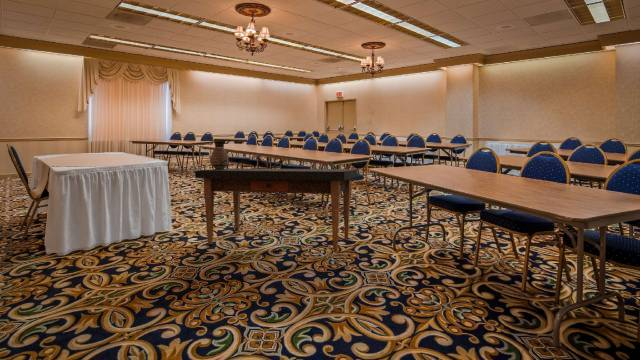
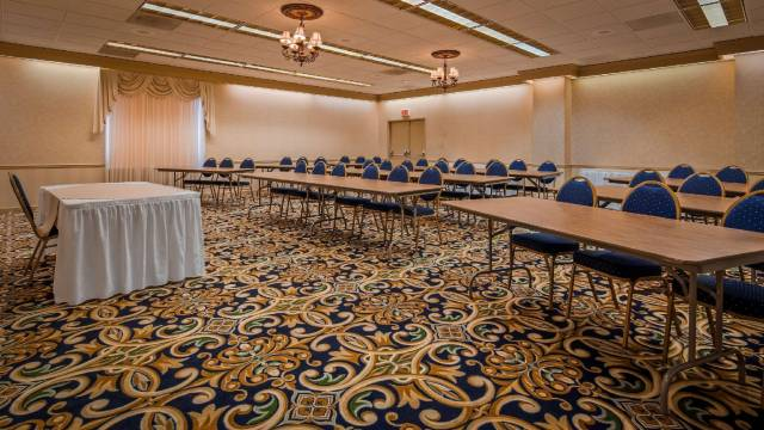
- dining table [194,168,358,253]
- ceramic jug [210,139,229,170]
